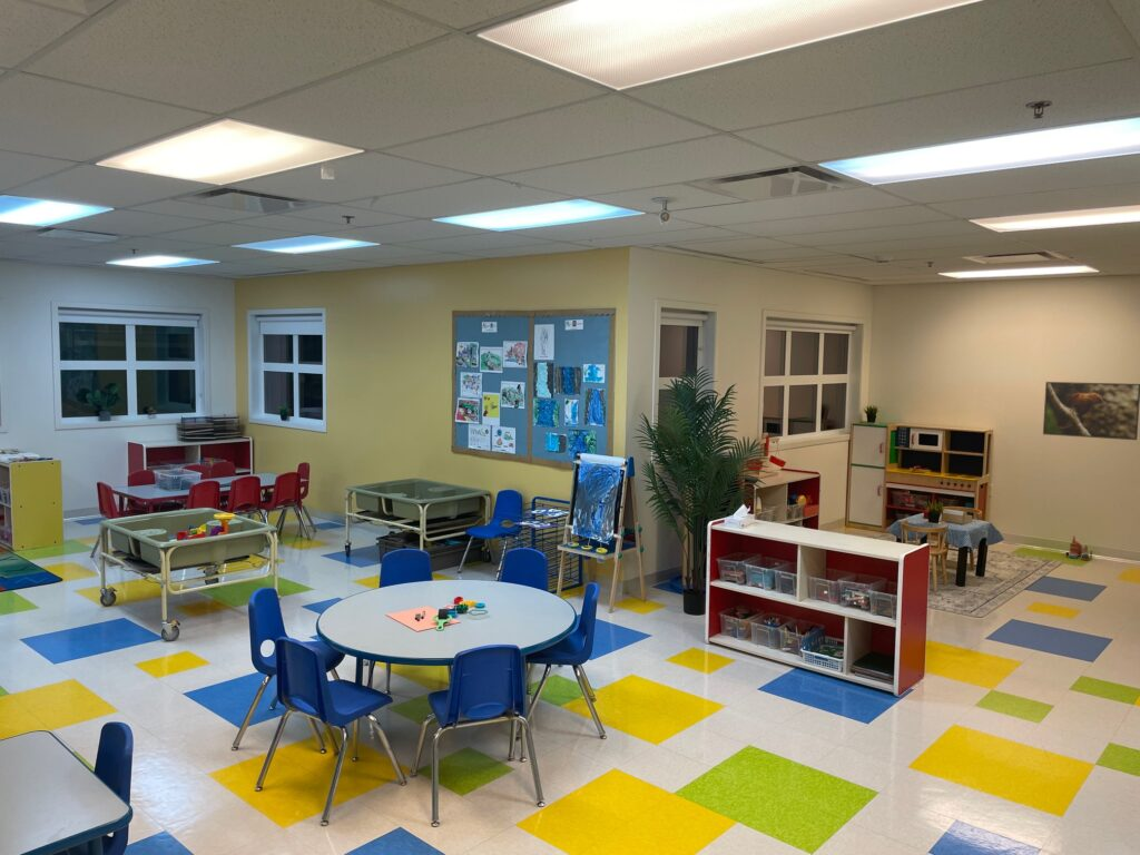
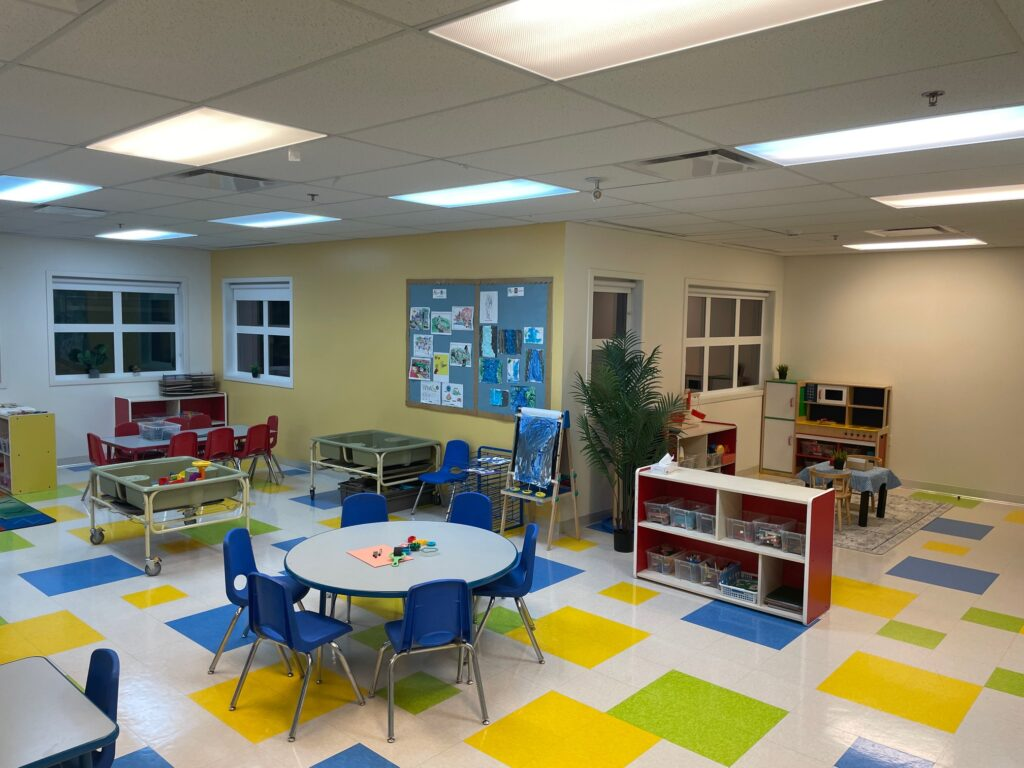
- stacking toy [1068,535,1093,561]
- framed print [1042,381,1140,441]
